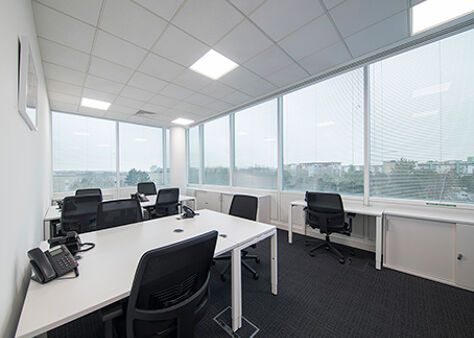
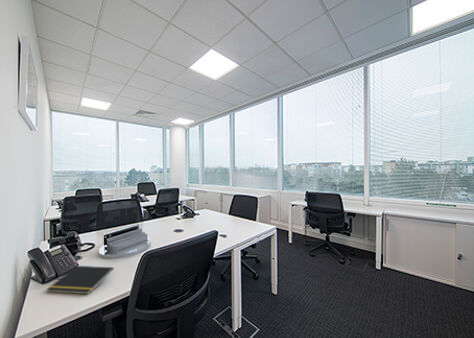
+ notepad [45,265,115,295]
+ desk organizer [98,224,152,259]
